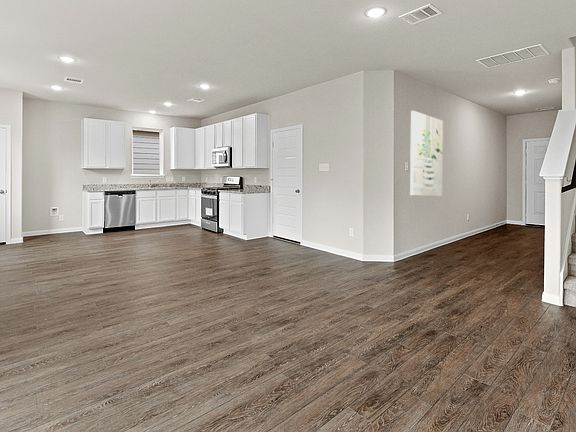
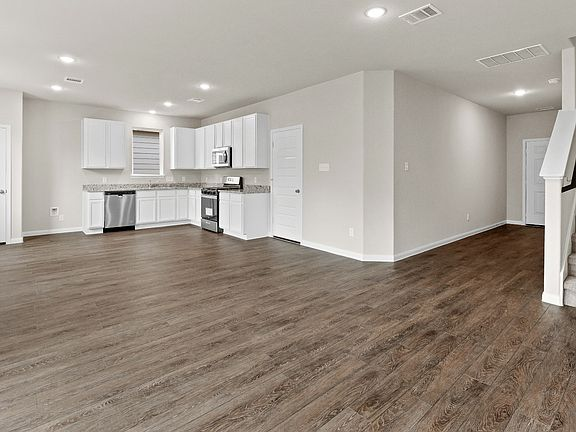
- wall art [409,110,444,197]
